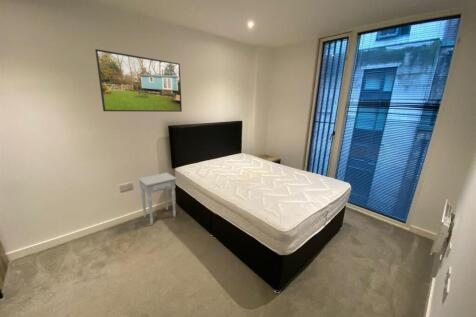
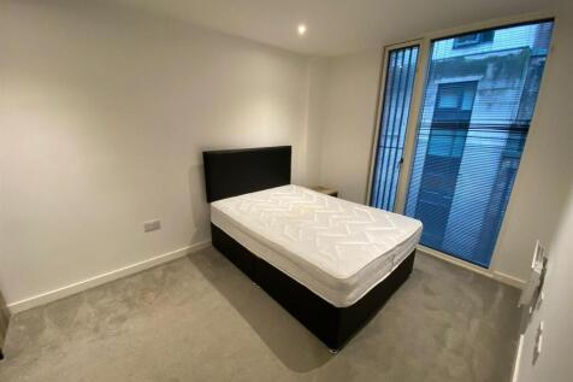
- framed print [94,48,183,113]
- nightstand [137,171,178,226]
